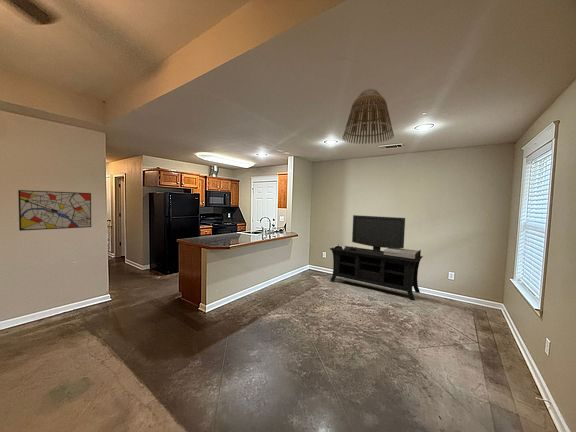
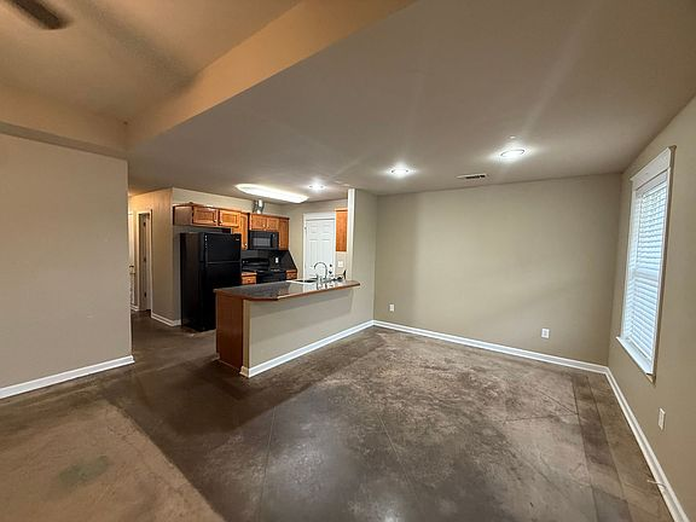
- lamp shade [342,88,395,145]
- media console [329,214,424,302]
- wall art [17,189,92,232]
